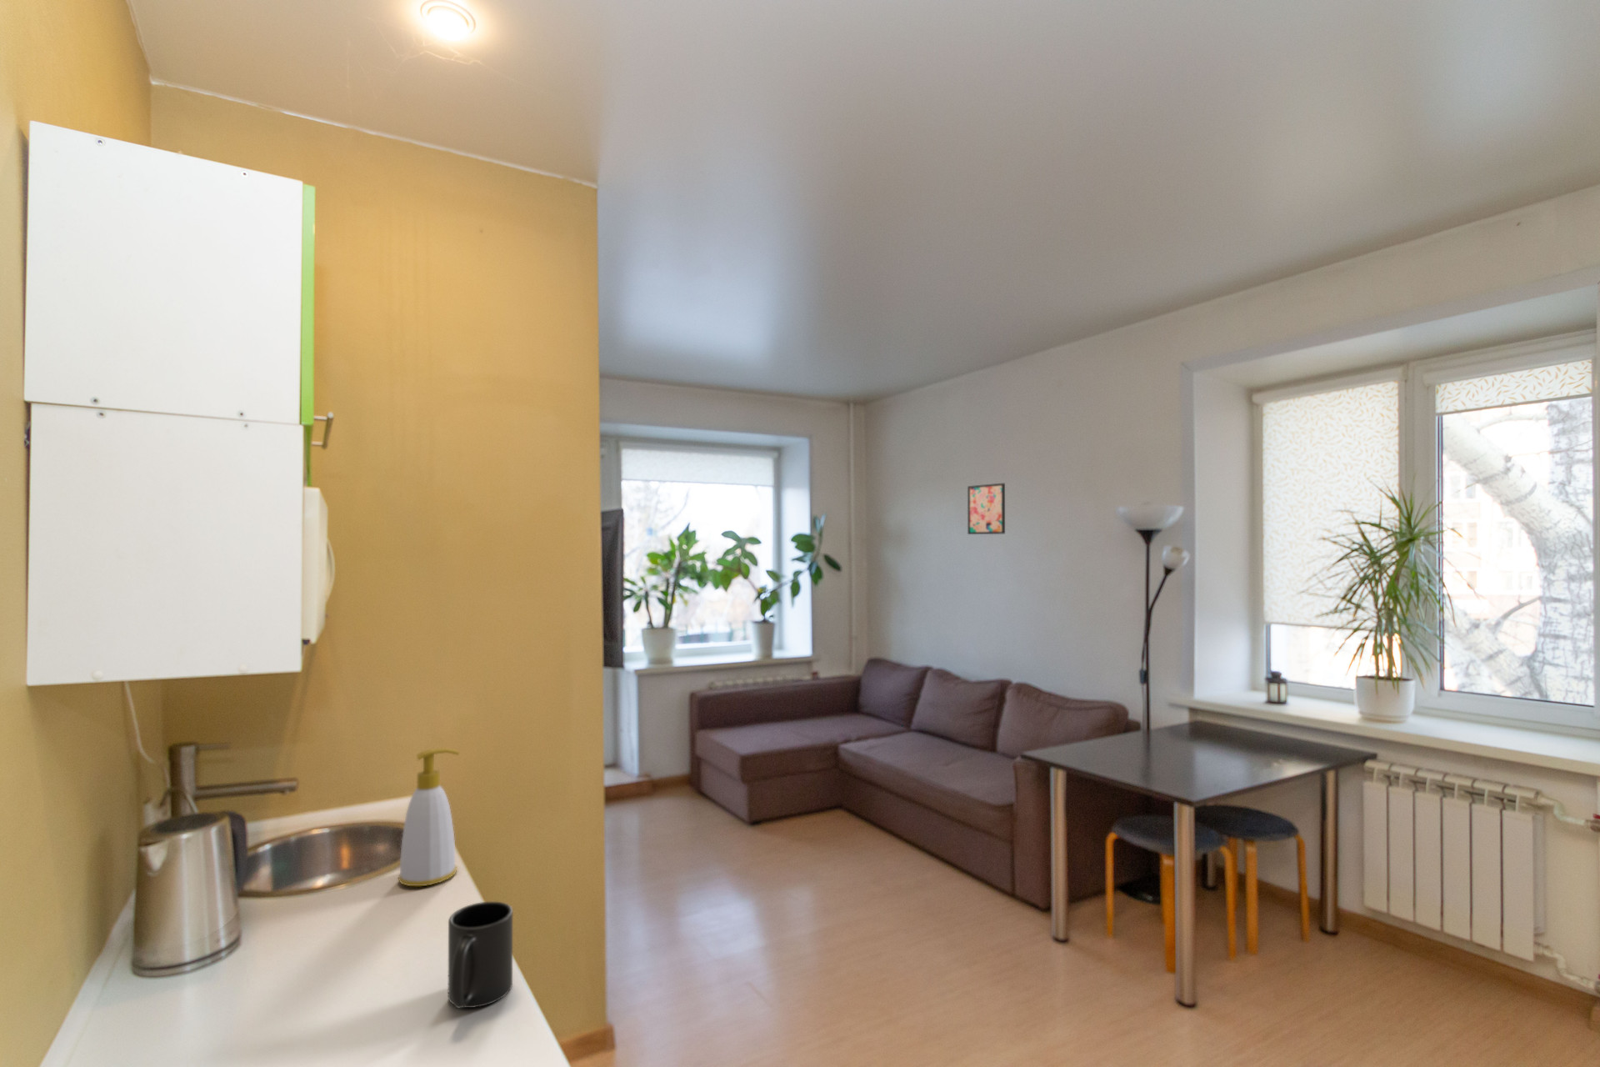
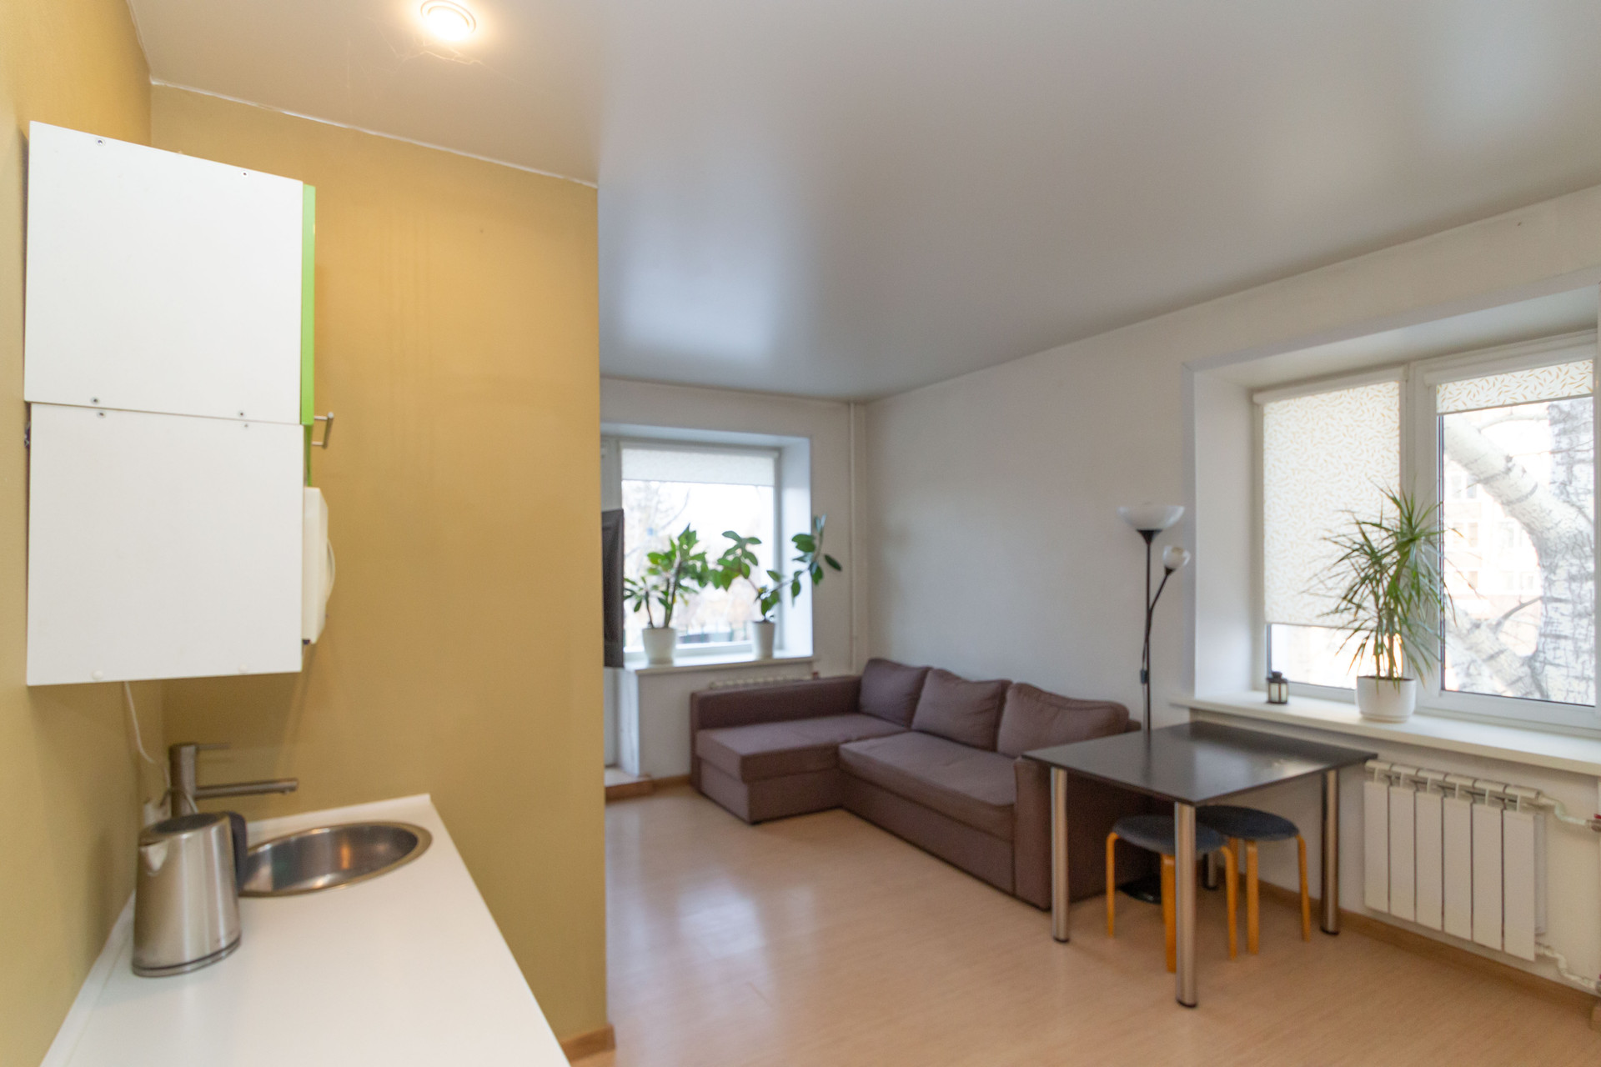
- soap bottle [398,748,460,887]
- mug [448,901,513,1010]
- wall art [967,482,1006,535]
